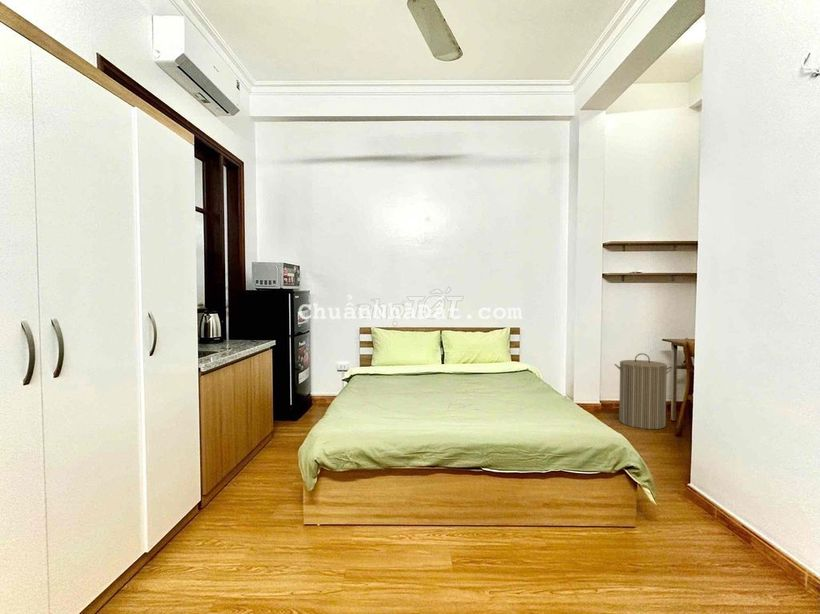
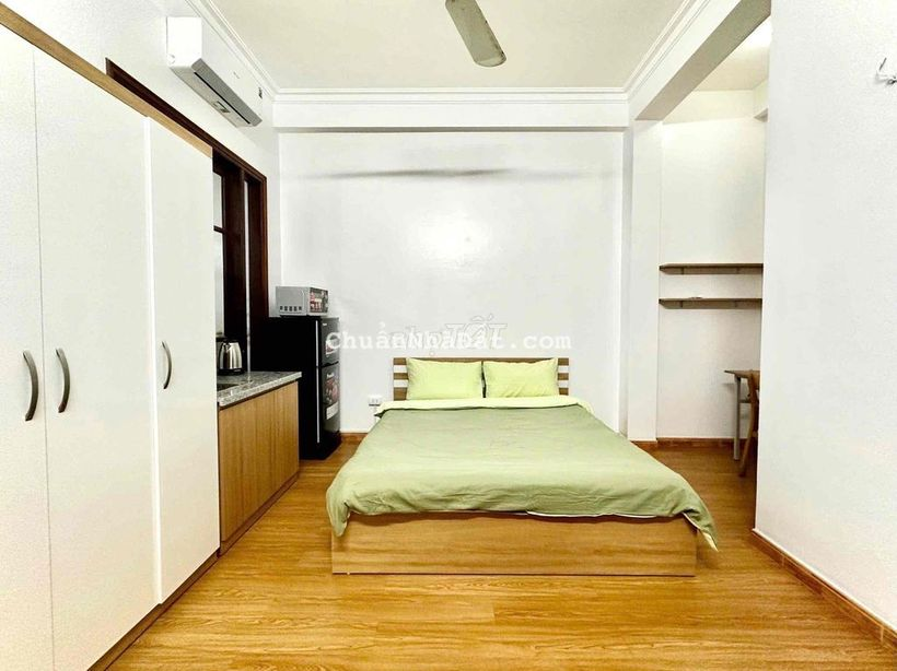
- laundry hamper [614,352,674,430]
